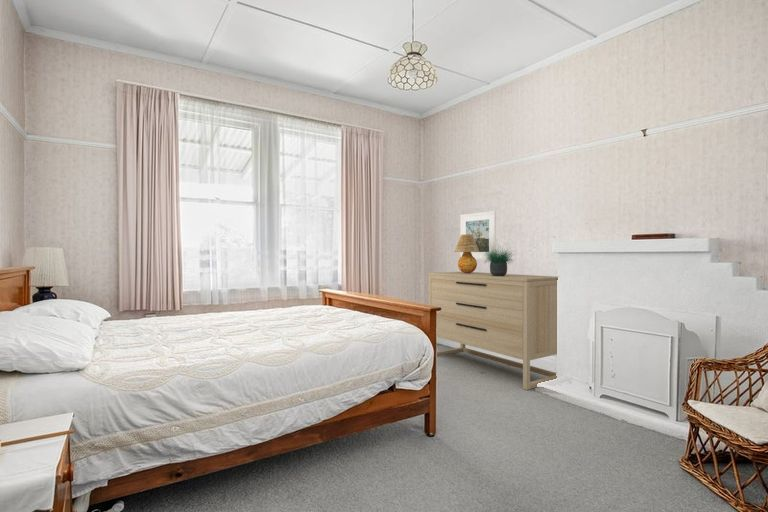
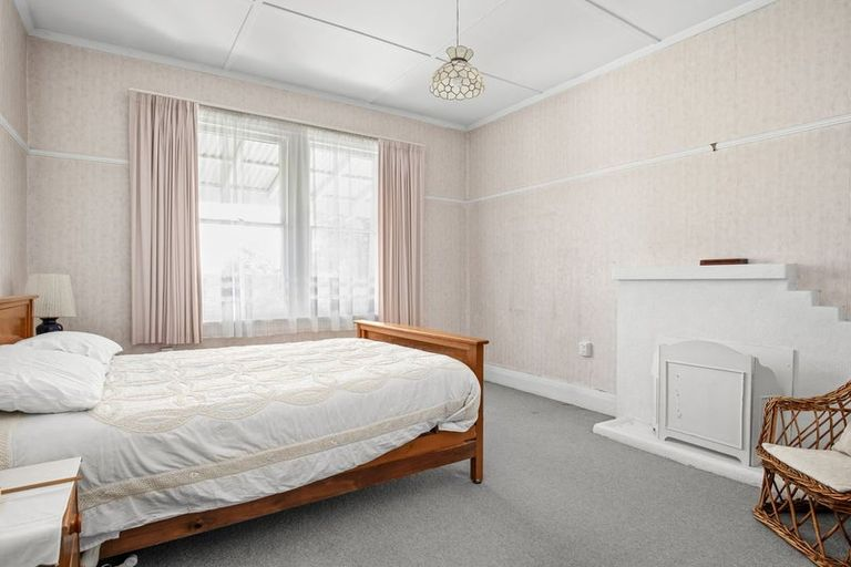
- dresser [428,271,559,391]
- potted plant [480,241,517,276]
- table lamp [454,234,479,273]
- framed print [460,210,497,260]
